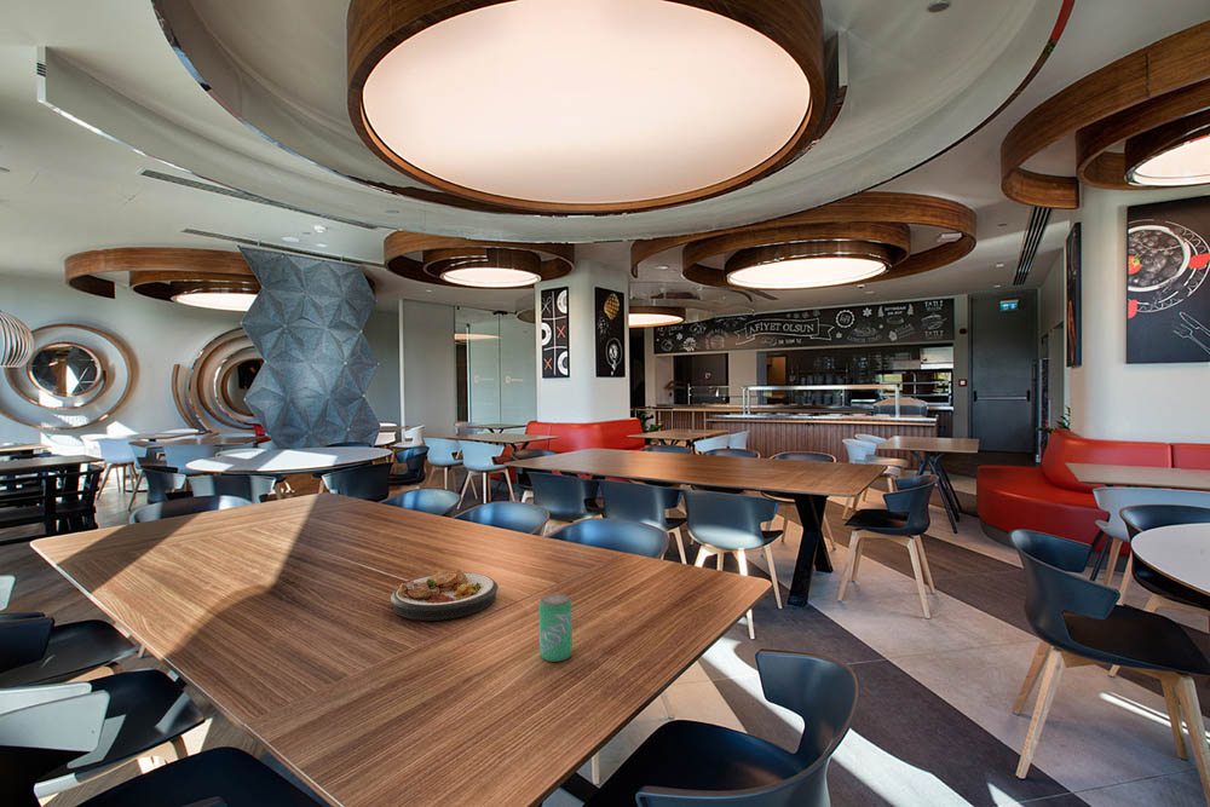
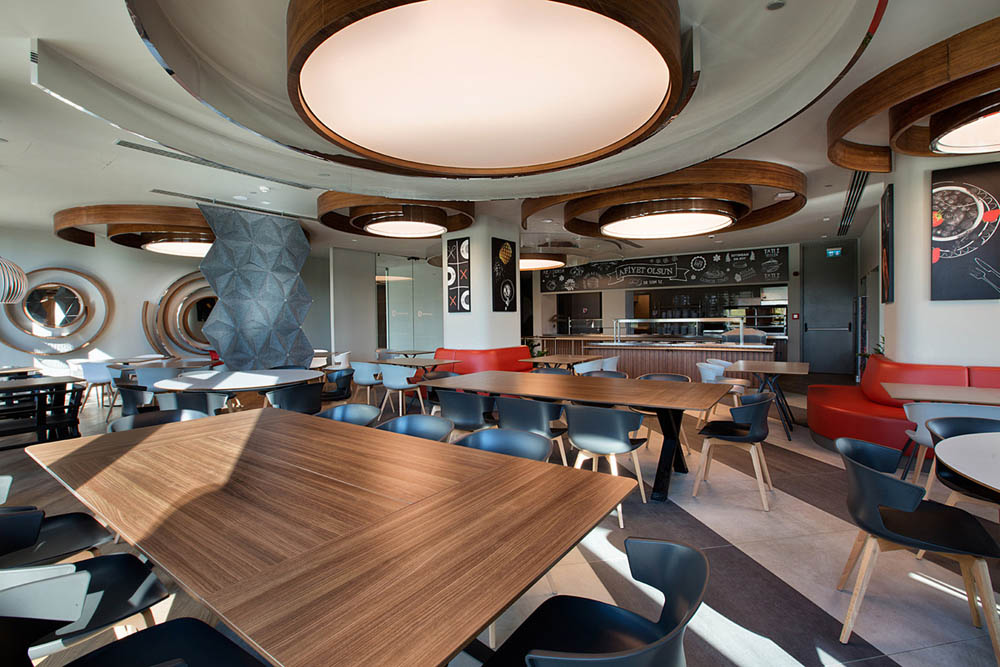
- beverage can [537,593,574,663]
- plate [390,569,500,622]
